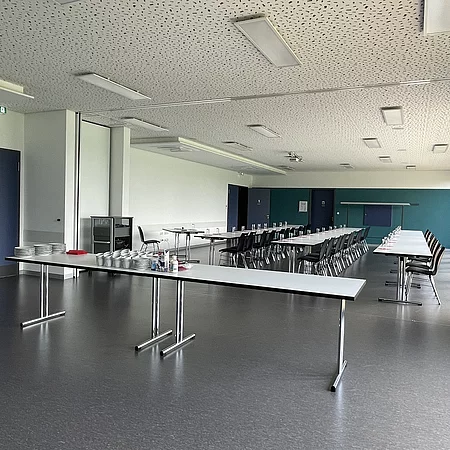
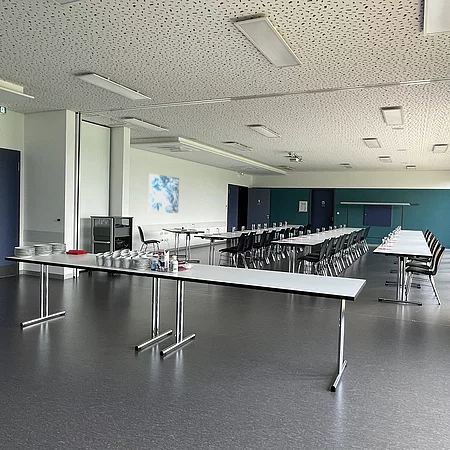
+ wall art [148,173,180,214]
